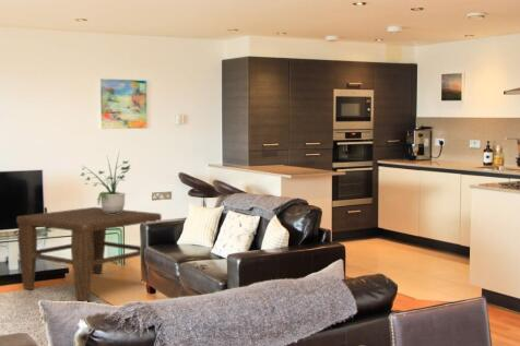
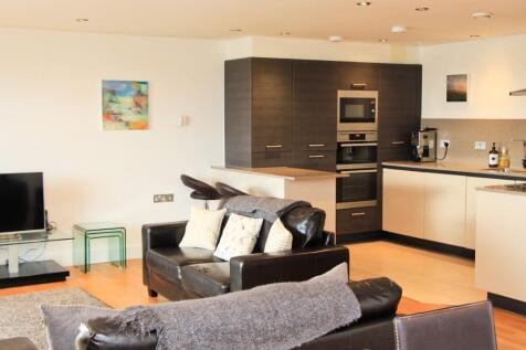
- coffee table [15,206,163,302]
- potted plant [79,150,131,214]
